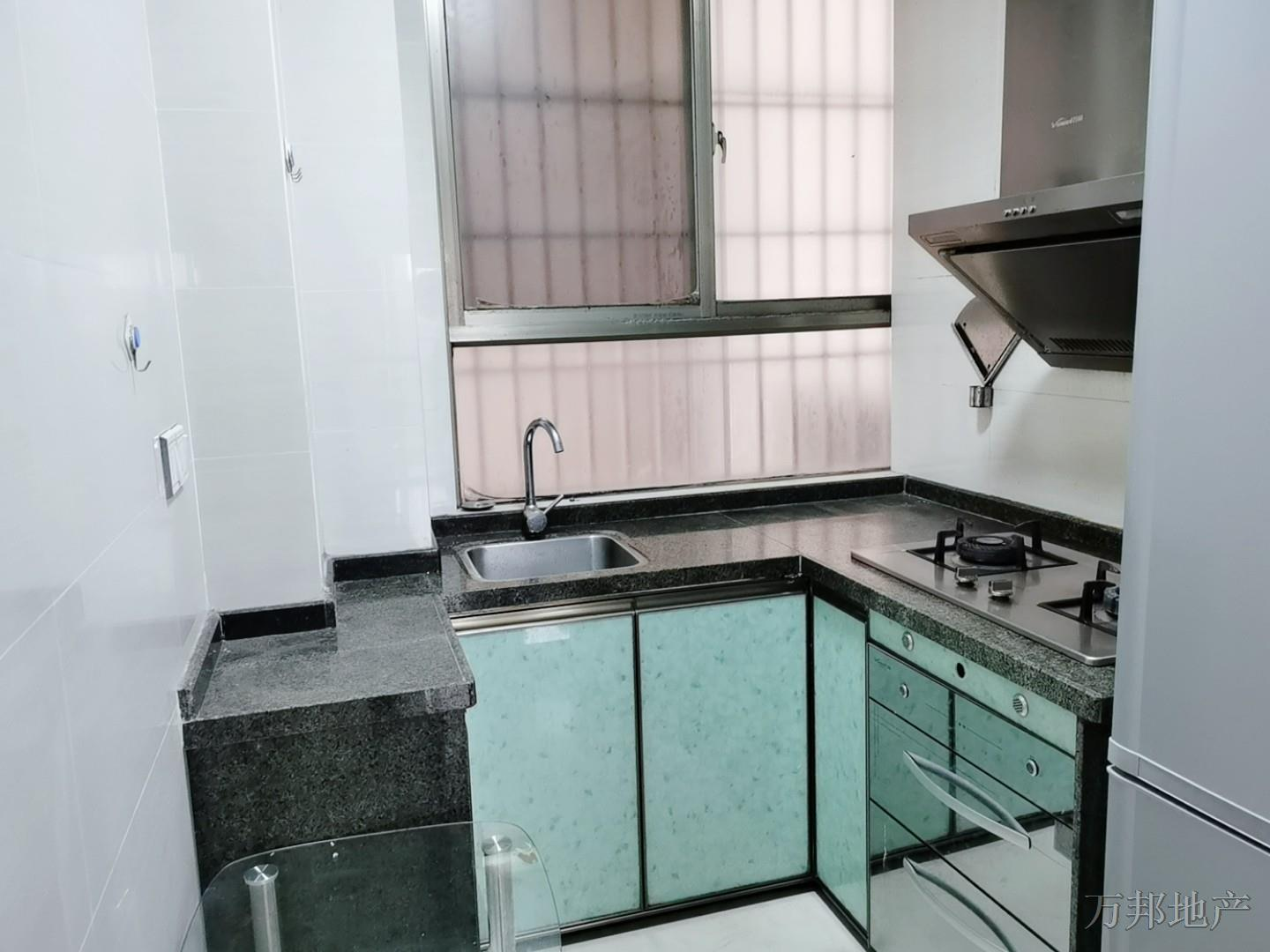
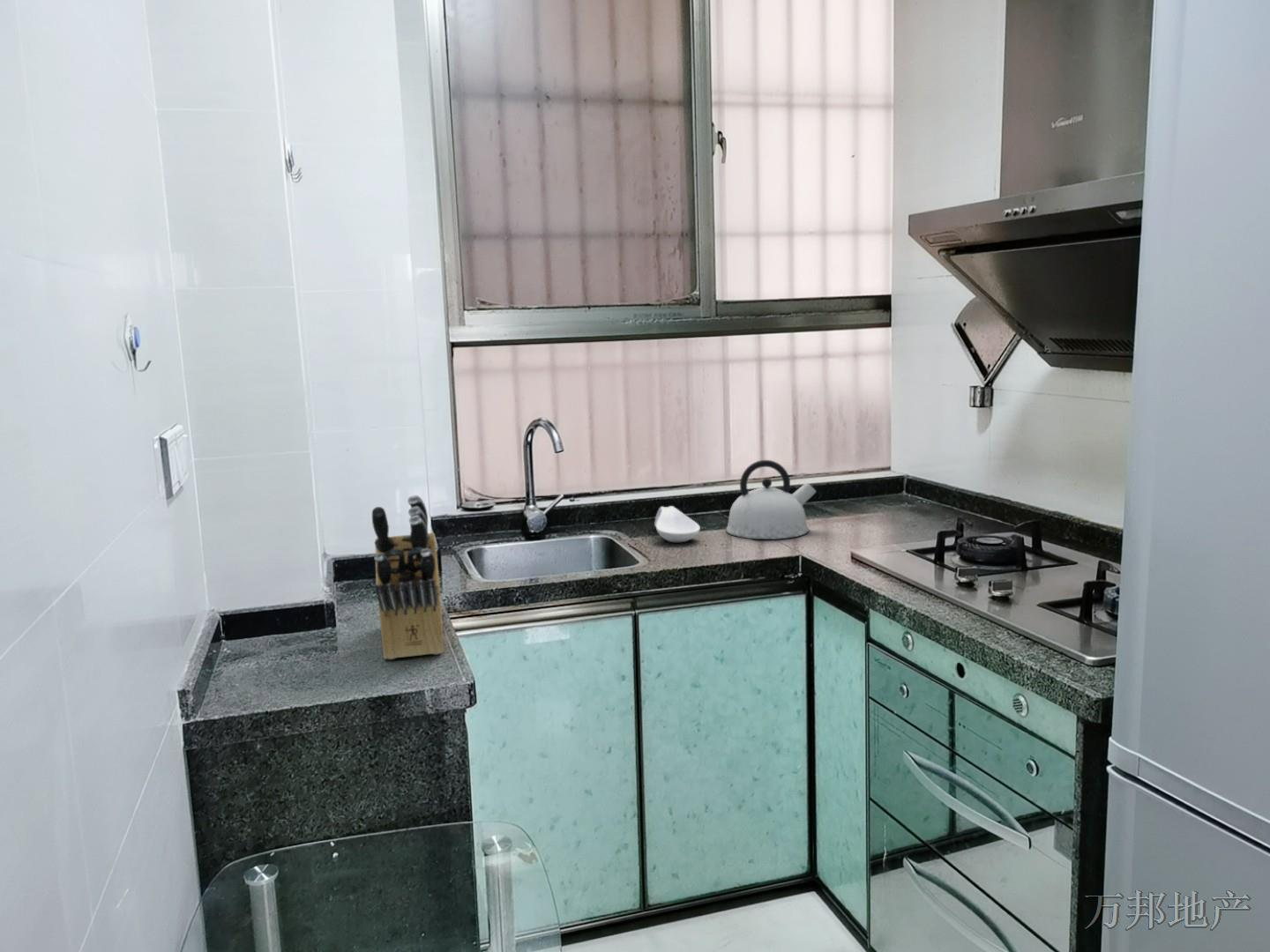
+ knife block [371,495,444,660]
+ kettle [725,459,818,540]
+ spoon rest [654,505,701,543]
